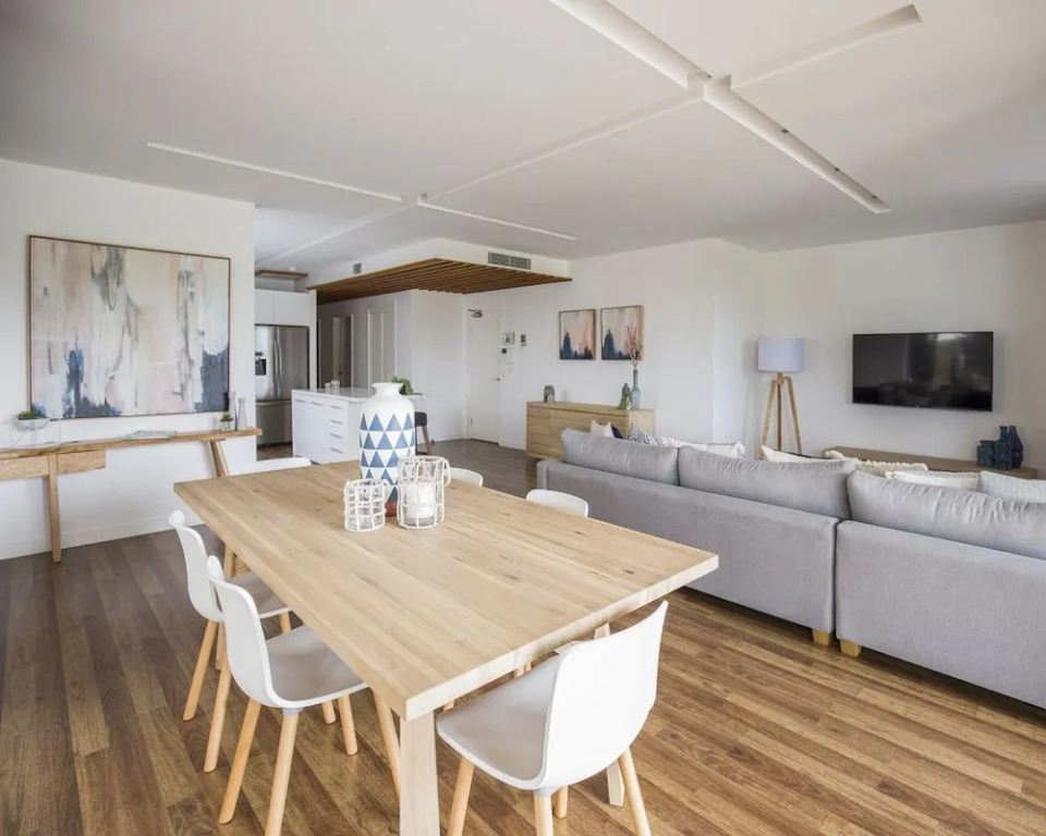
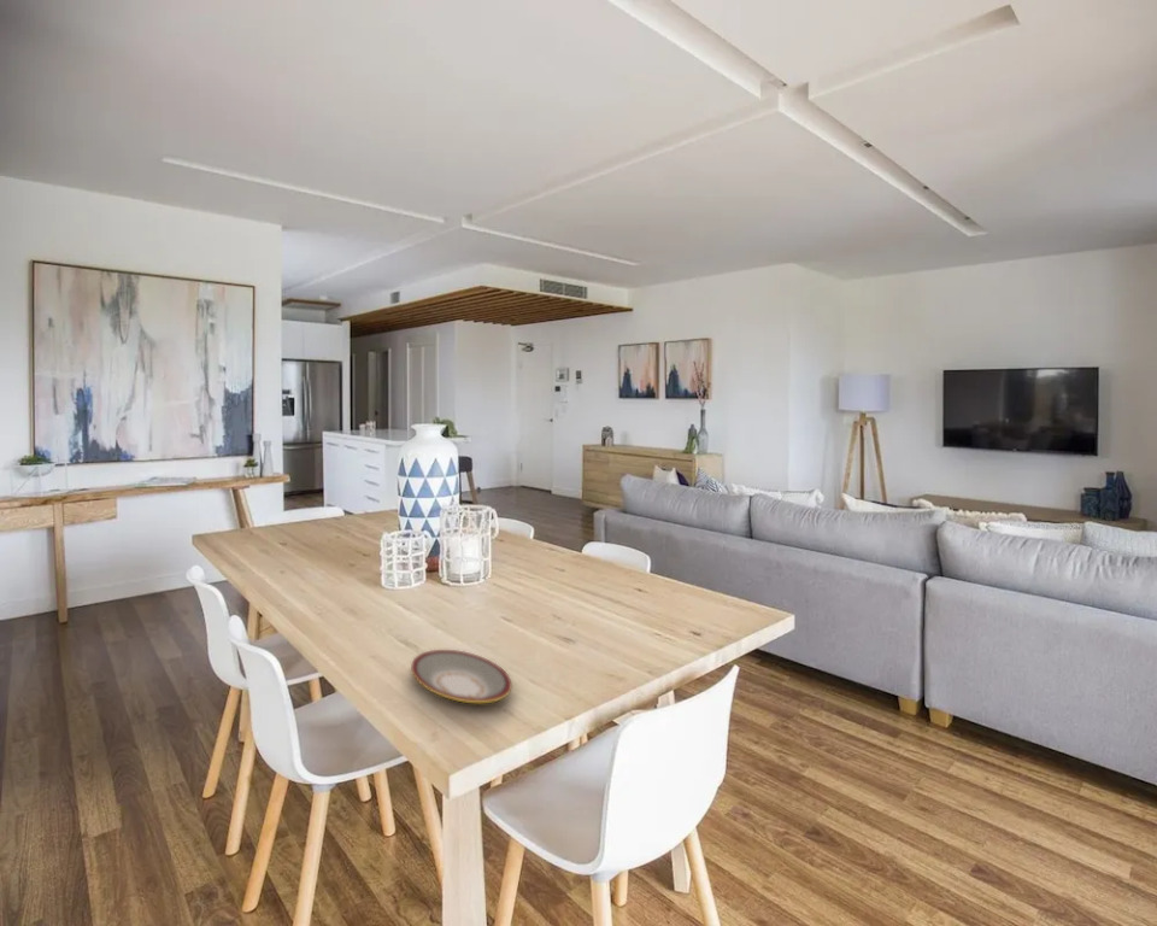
+ plate [410,649,513,704]
